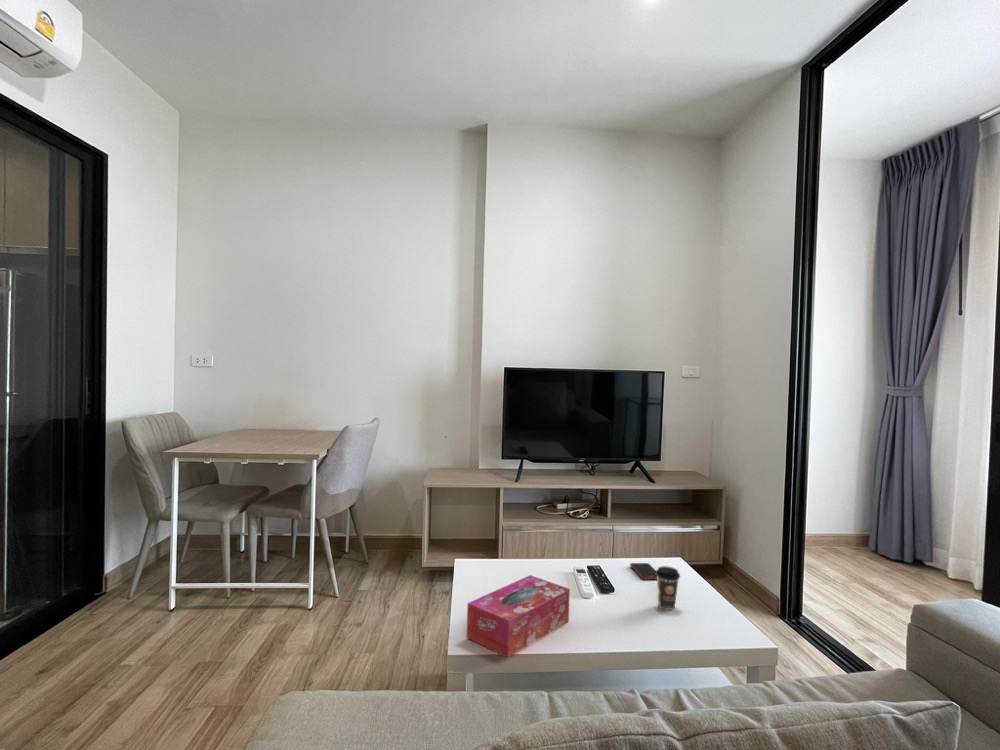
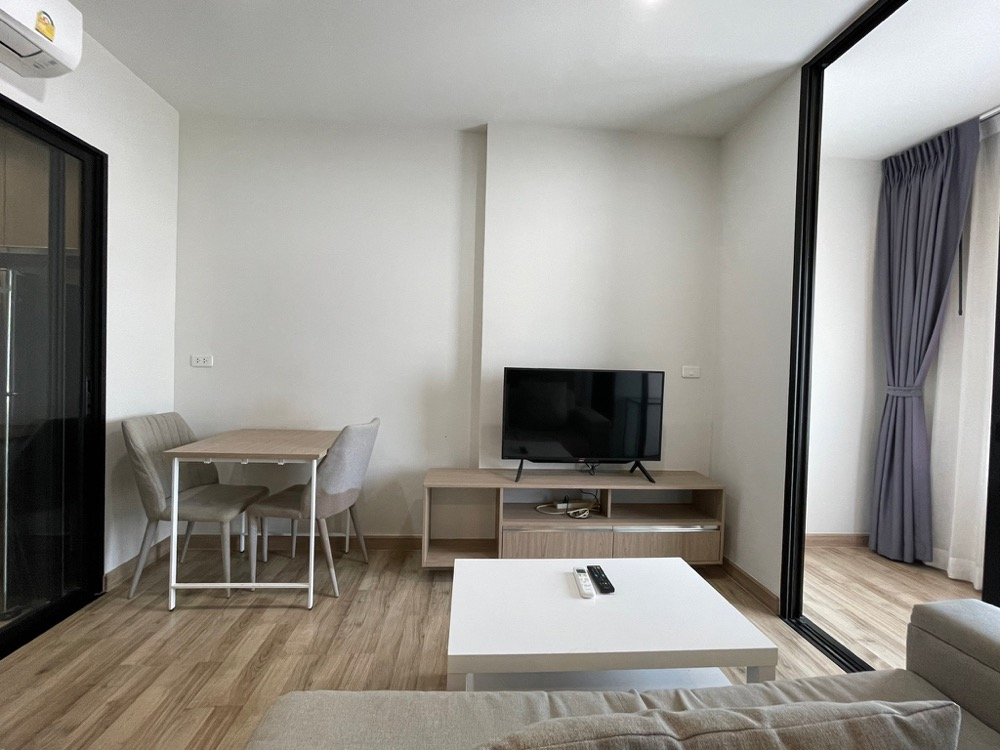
- coffee cup [655,565,681,611]
- tissue box [466,574,571,659]
- cell phone [629,562,657,581]
